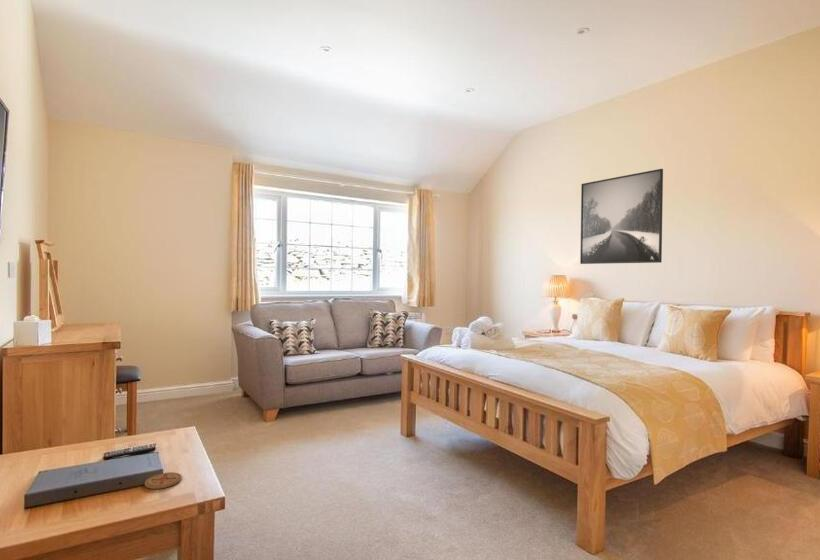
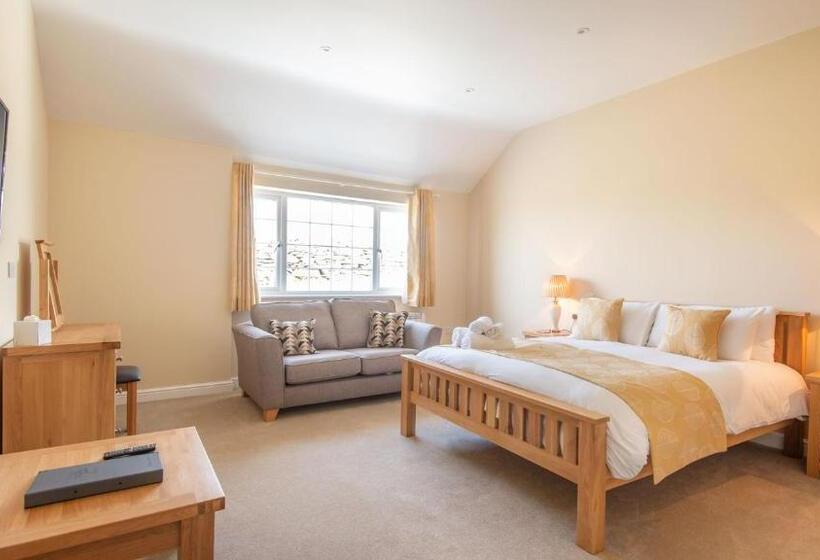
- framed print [579,168,664,265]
- coaster [144,471,183,490]
